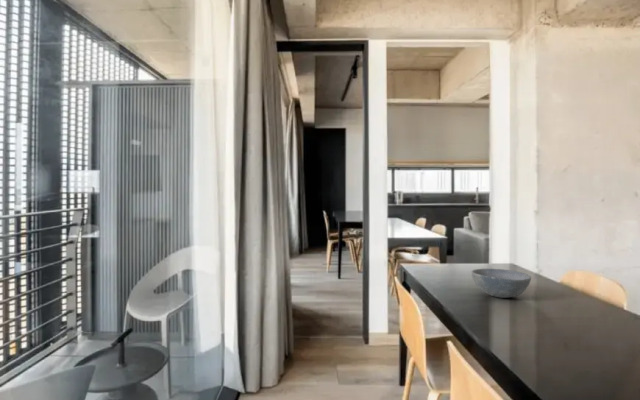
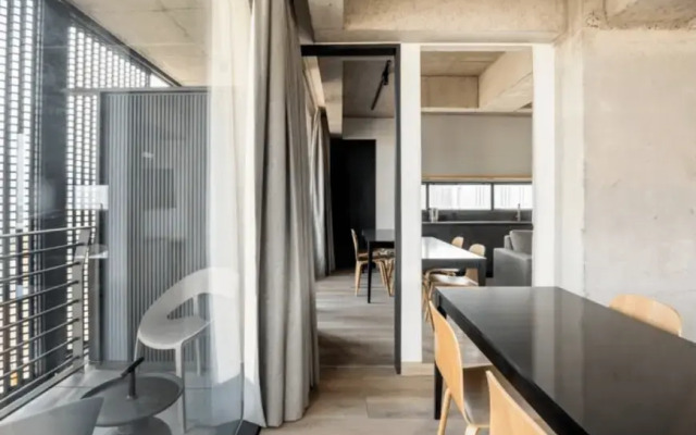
- bowl [470,268,532,299]
